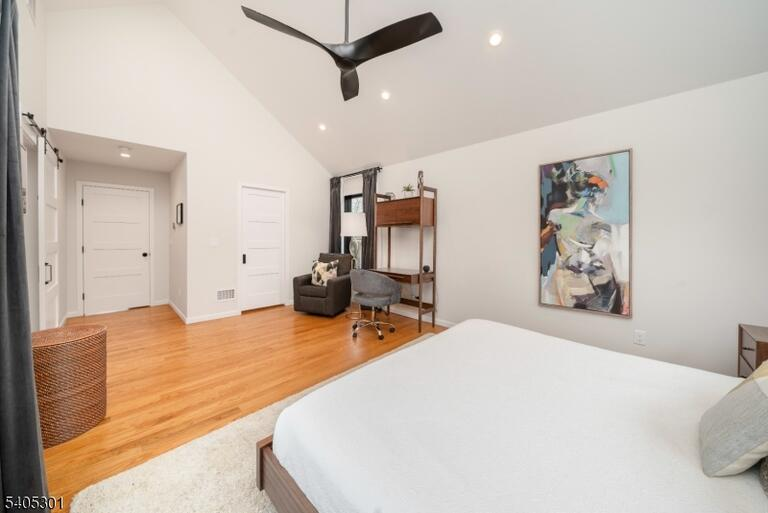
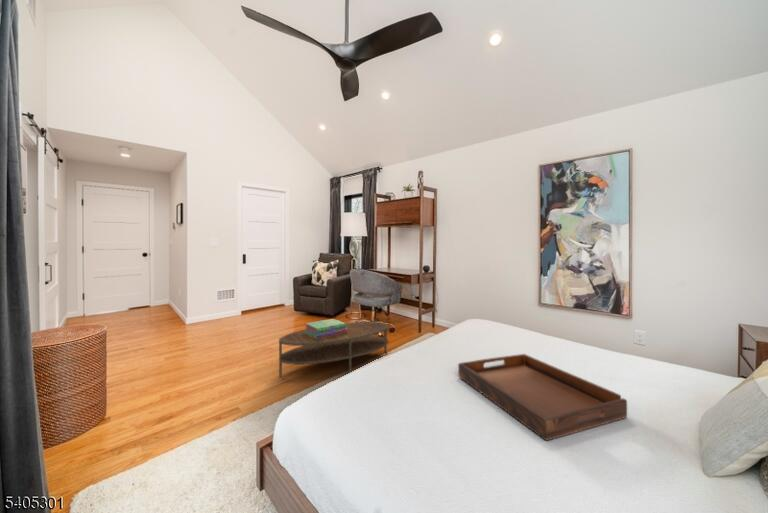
+ serving tray [457,353,628,442]
+ coffee table [278,321,389,378]
+ stack of books [304,318,347,338]
